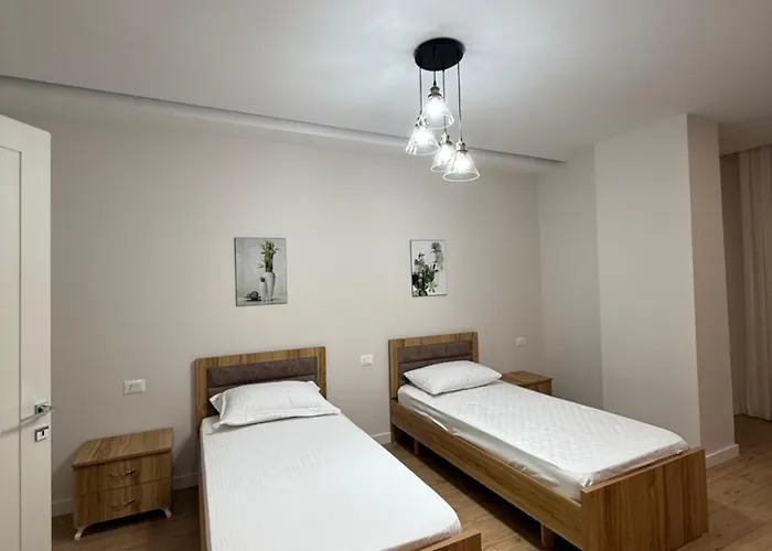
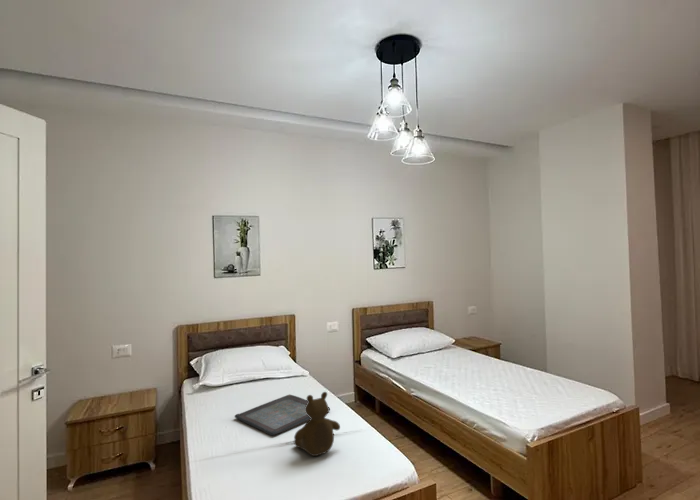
+ teddy bear [293,391,341,457]
+ serving tray [234,393,331,436]
